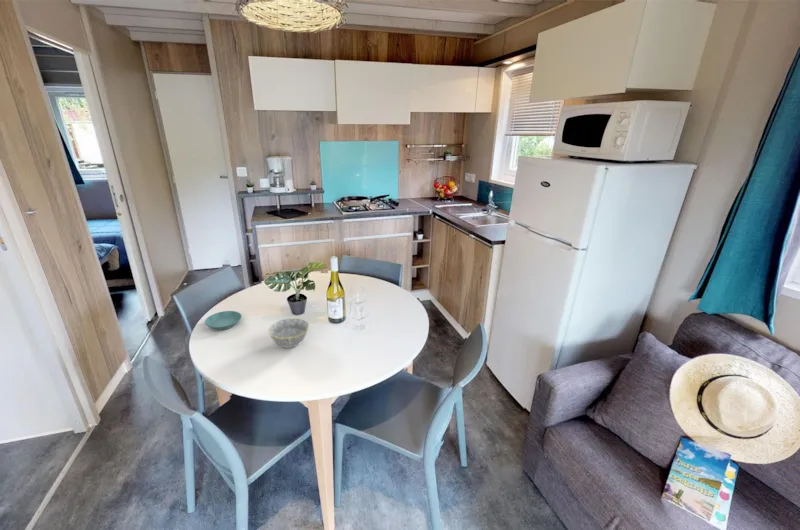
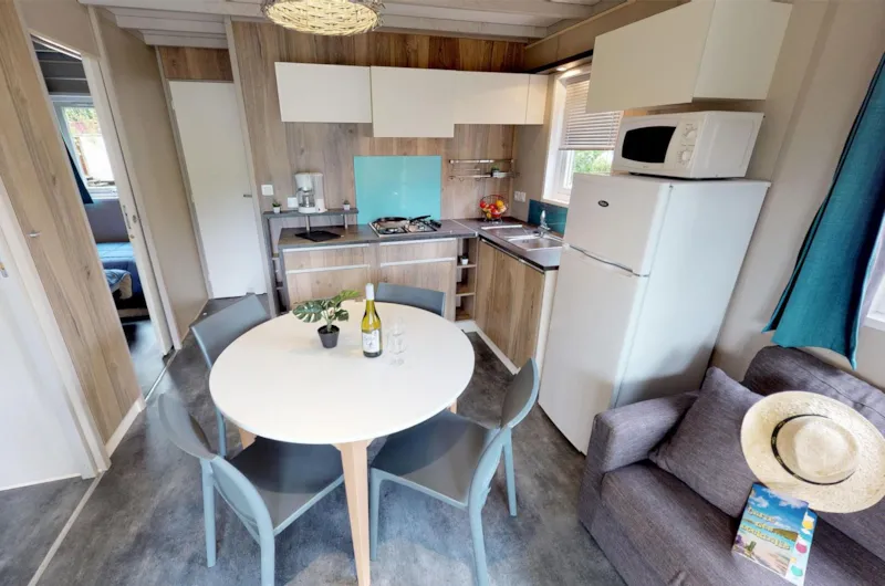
- bowl [267,317,310,349]
- saucer [204,310,243,331]
